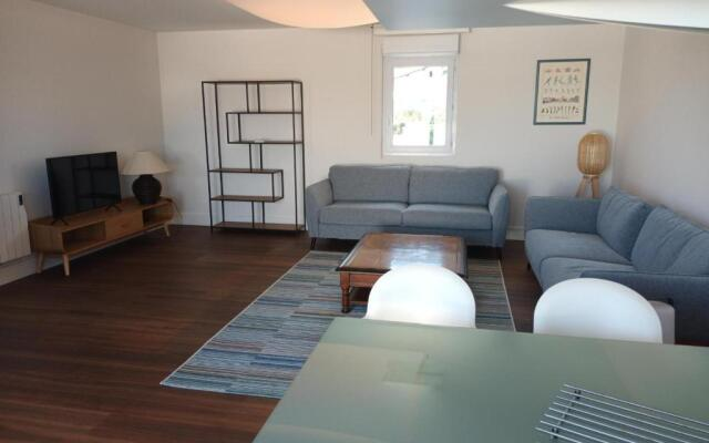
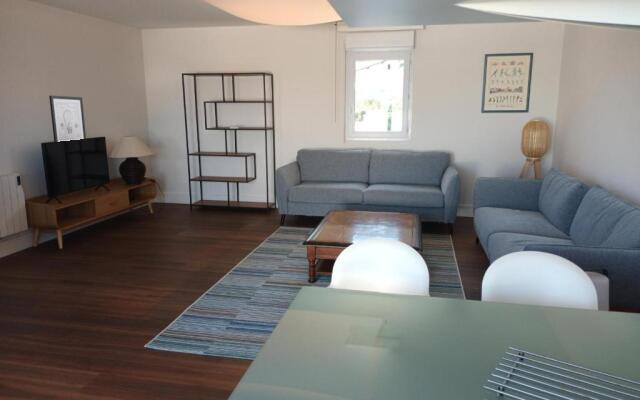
+ wall art [48,95,87,143]
